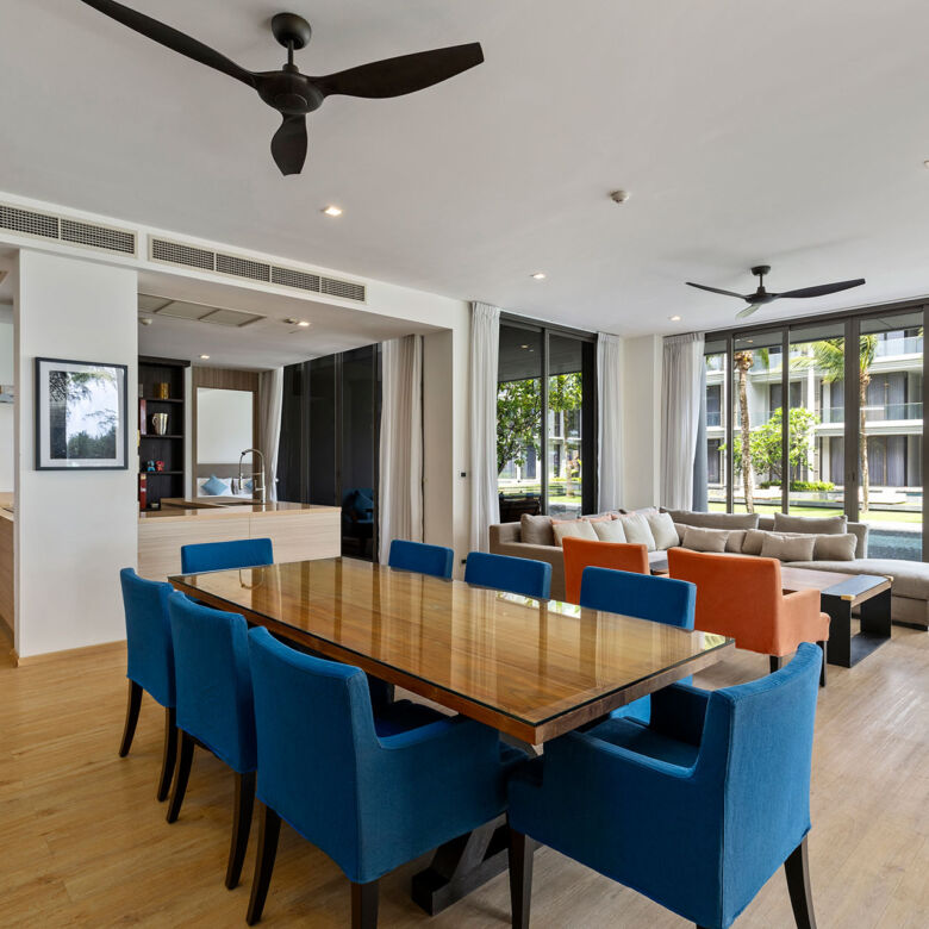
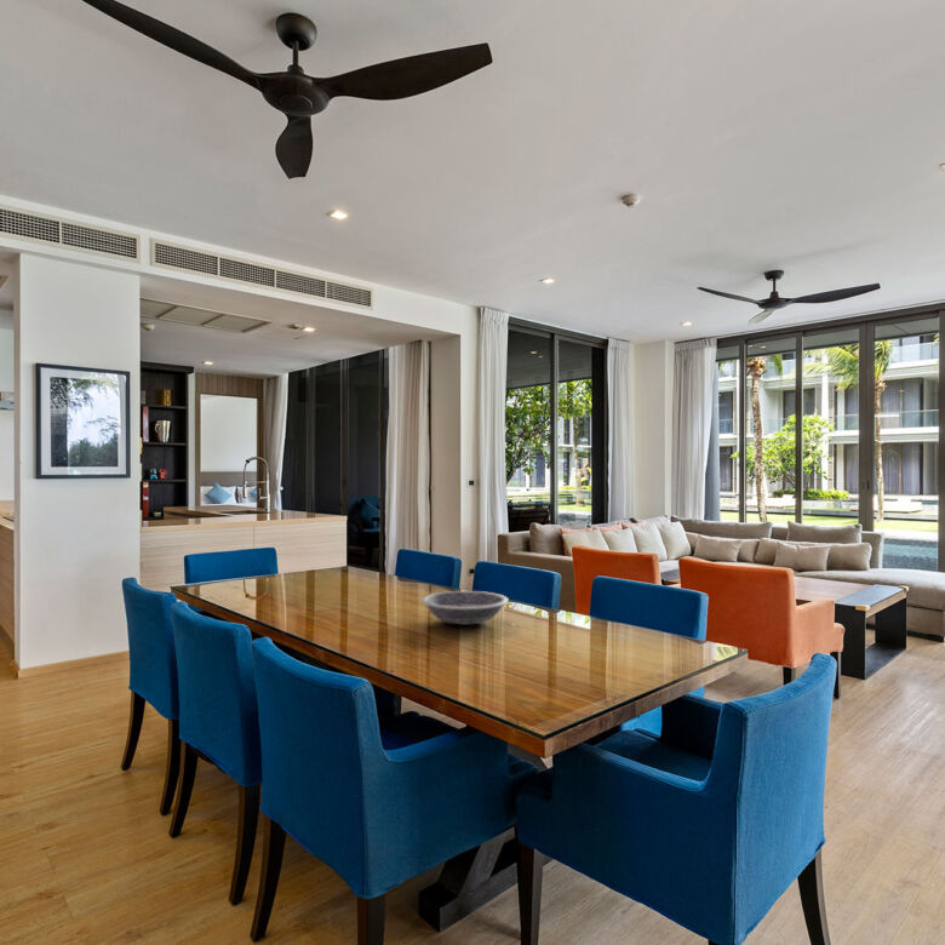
+ bowl [419,590,510,625]
